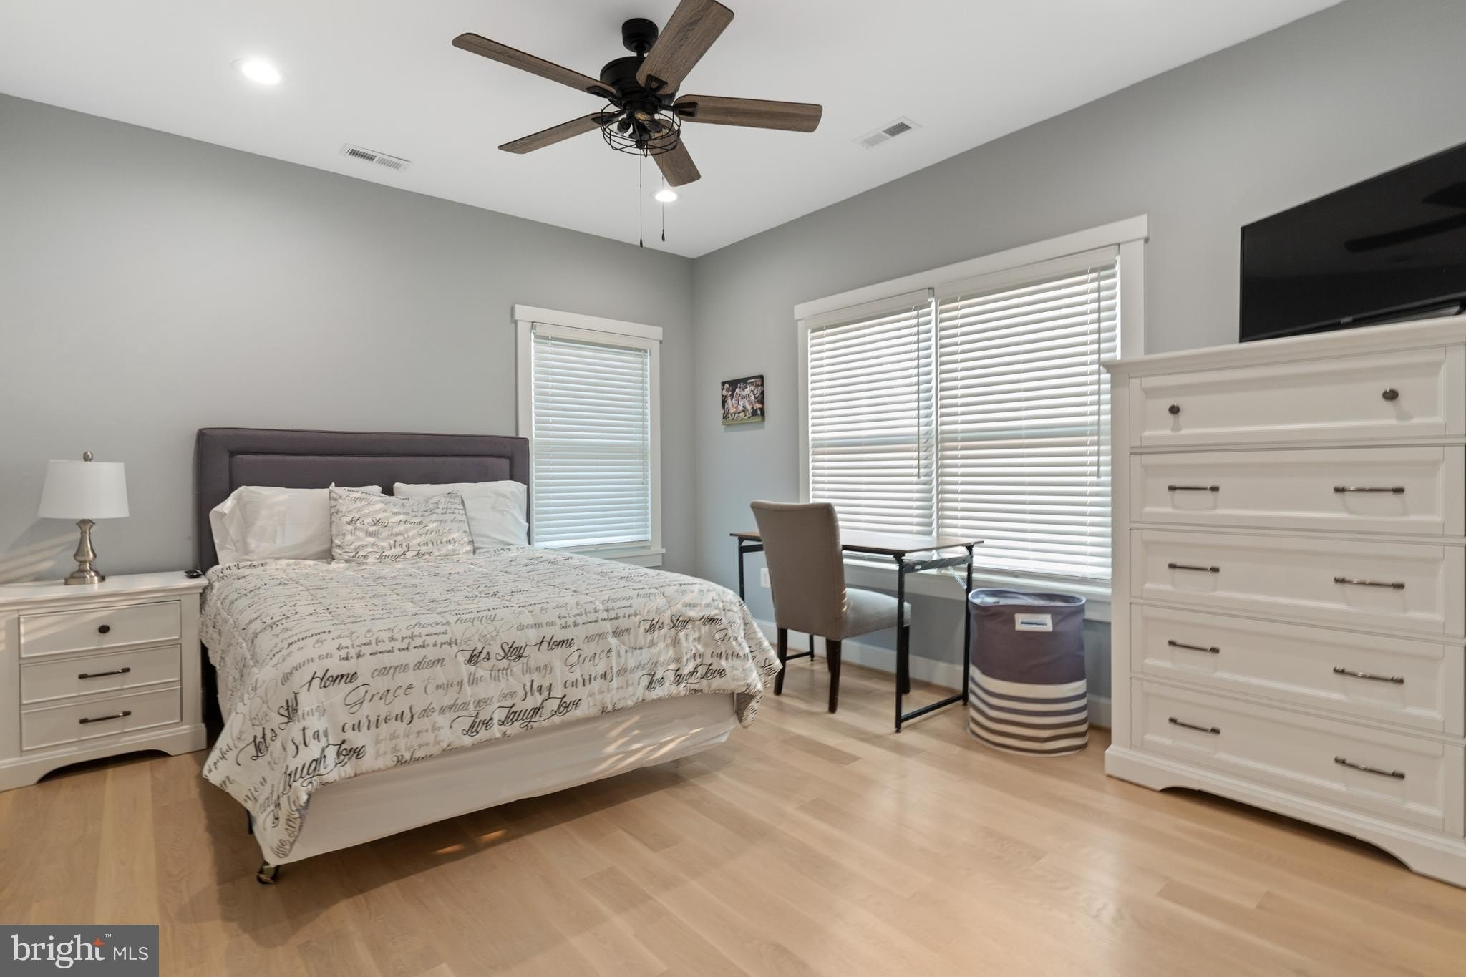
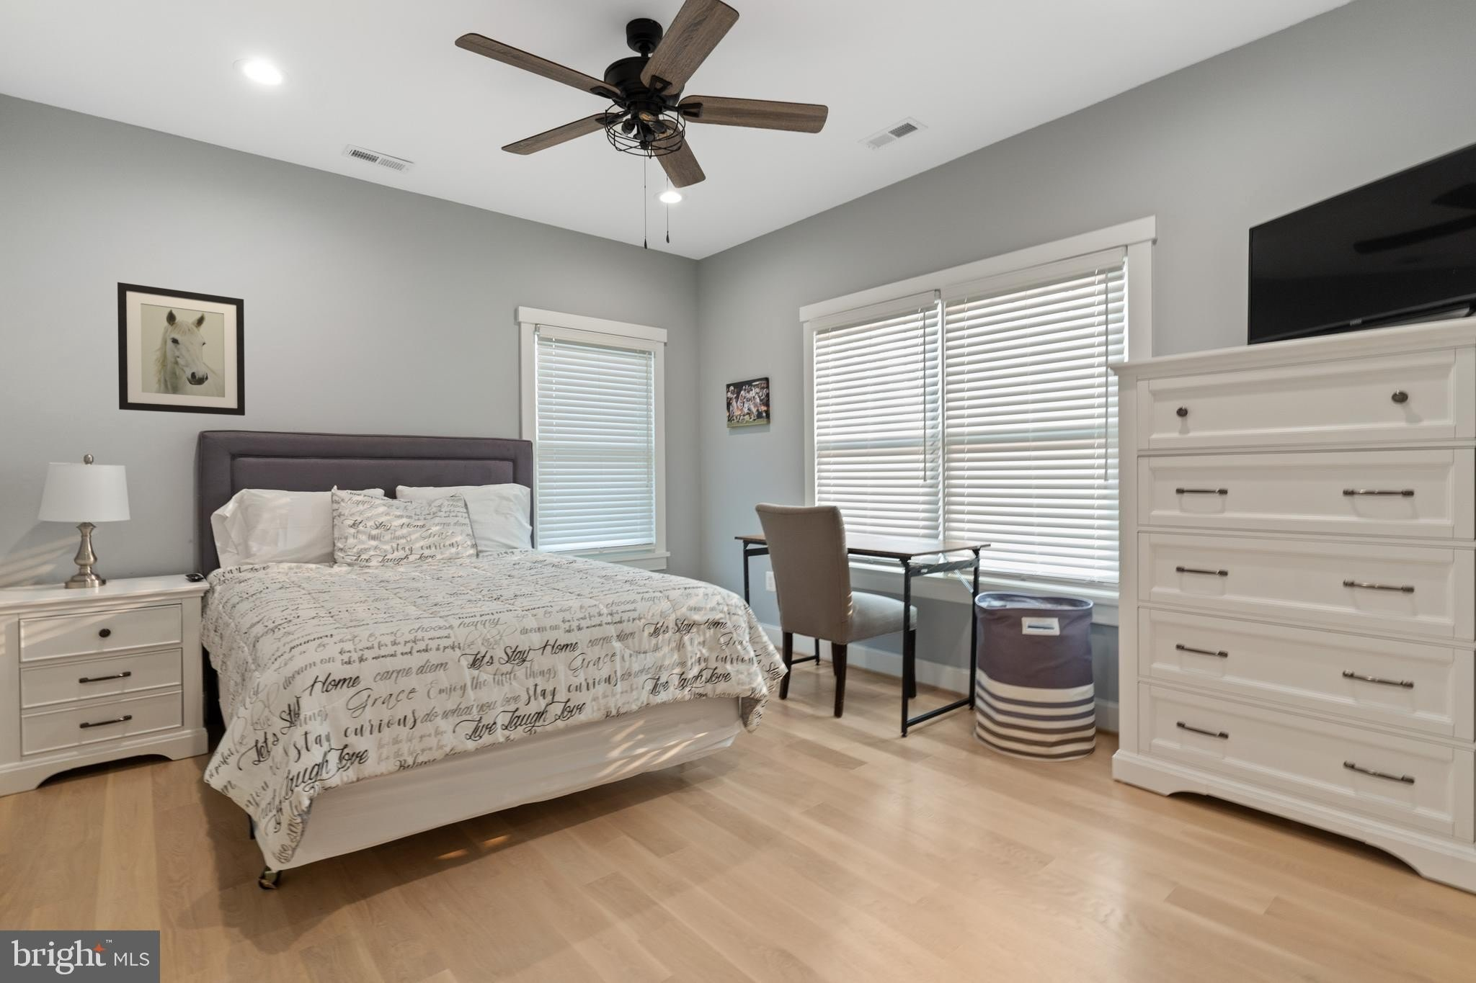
+ wall art [116,282,246,416]
